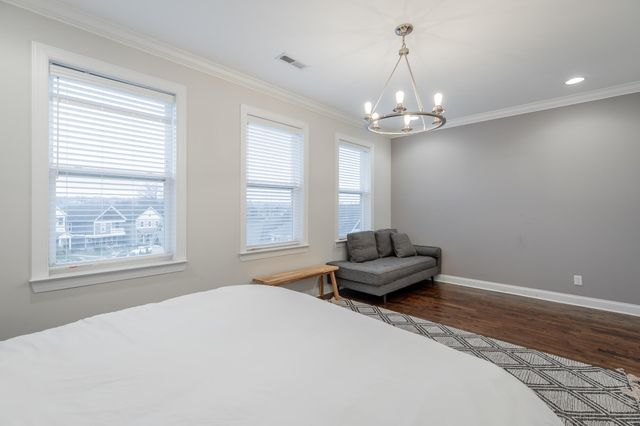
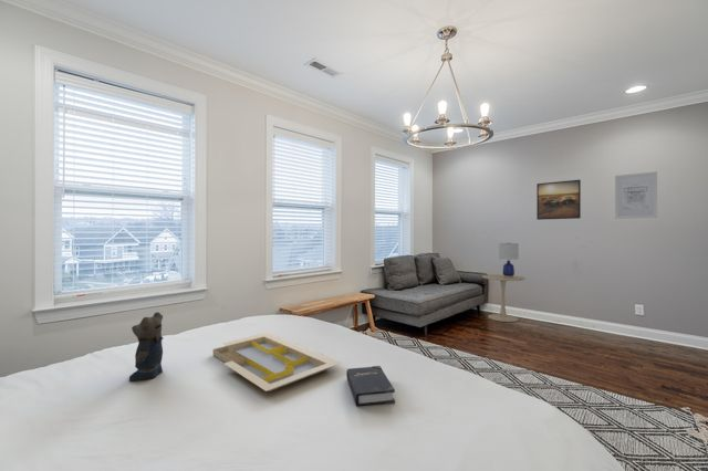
+ serving tray [212,332,342,393]
+ wall art [614,170,658,220]
+ side table [481,273,525,323]
+ hardback book [345,365,396,408]
+ lamp [498,241,520,278]
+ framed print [535,179,582,221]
+ teddy bear [128,311,165,383]
